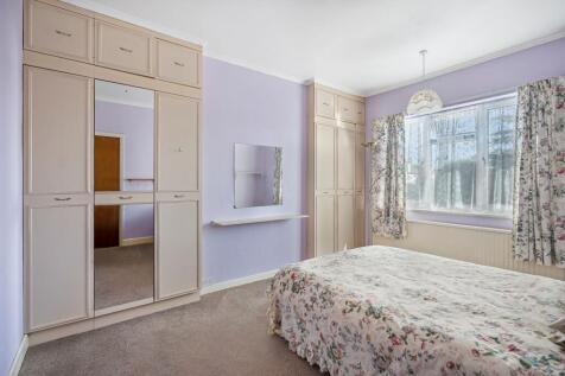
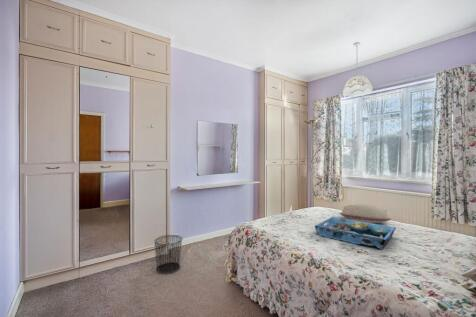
+ serving tray [313,216,396,250]
+ waste bin [153,234,184,275]
+ pillow [339,203,392,224]
